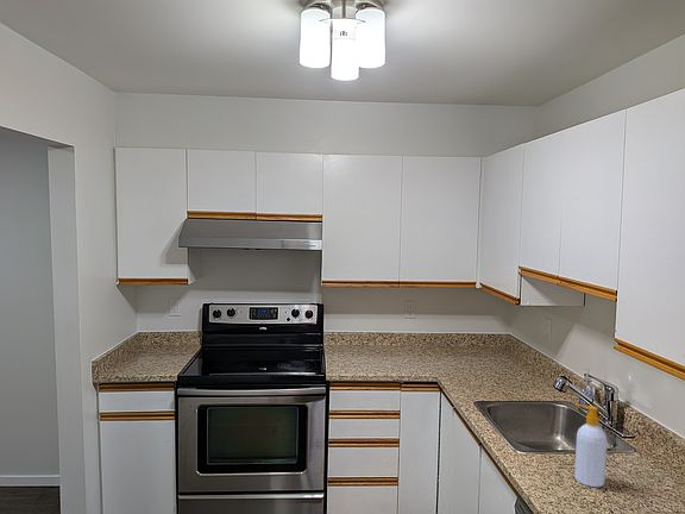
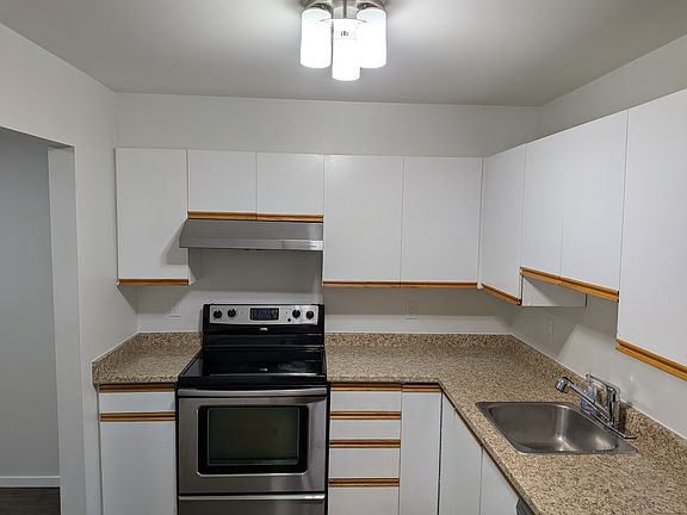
- soap bottle [573,403,608,488]
